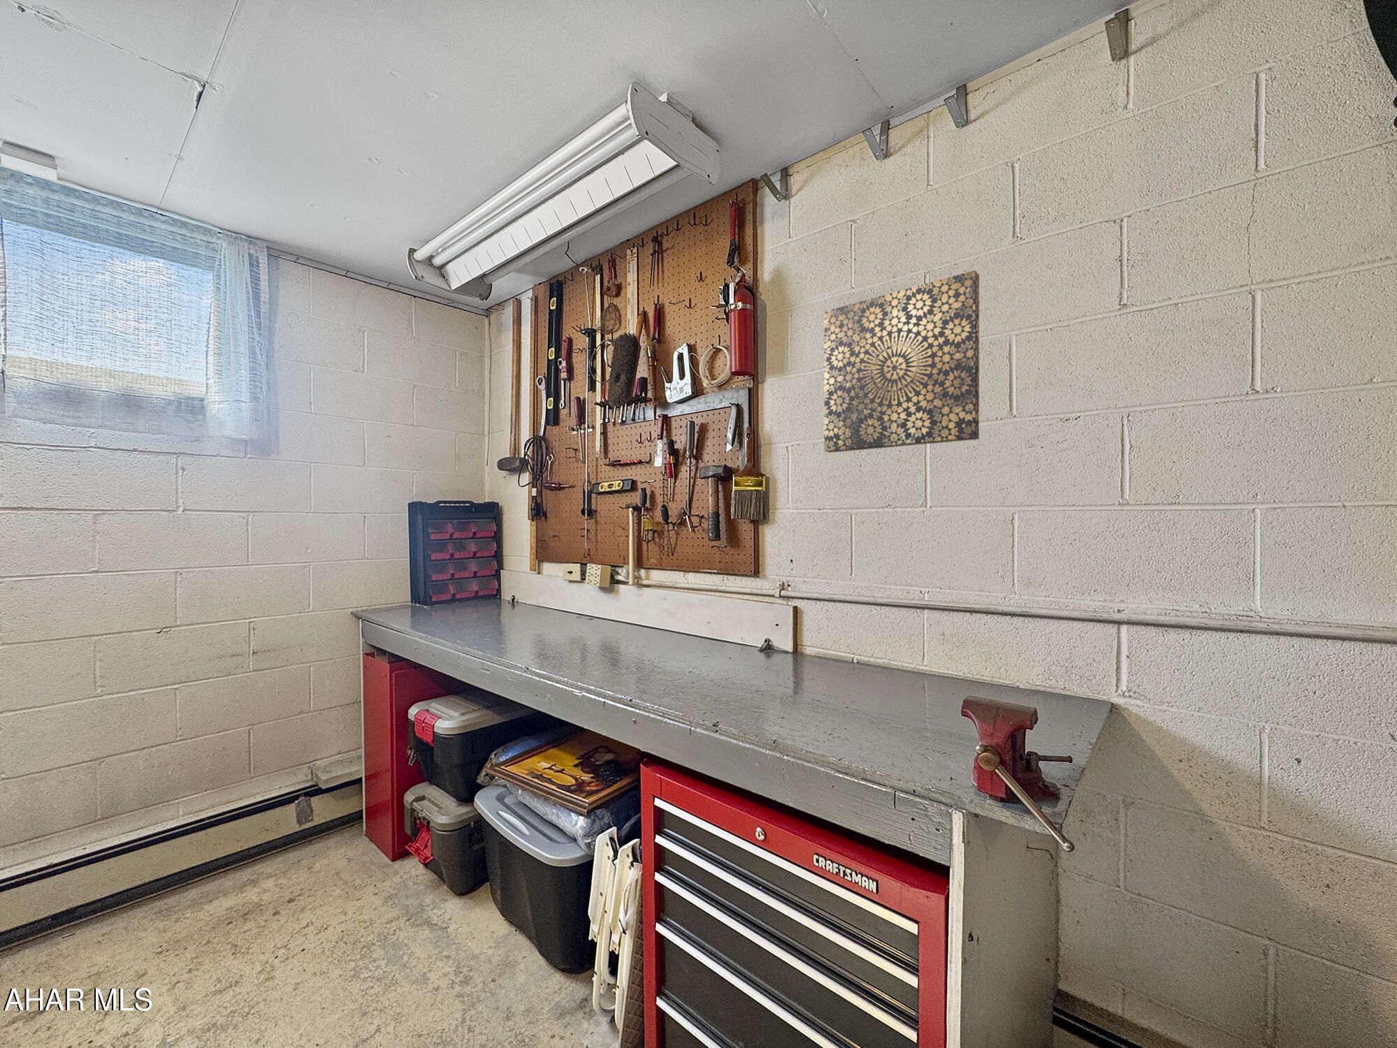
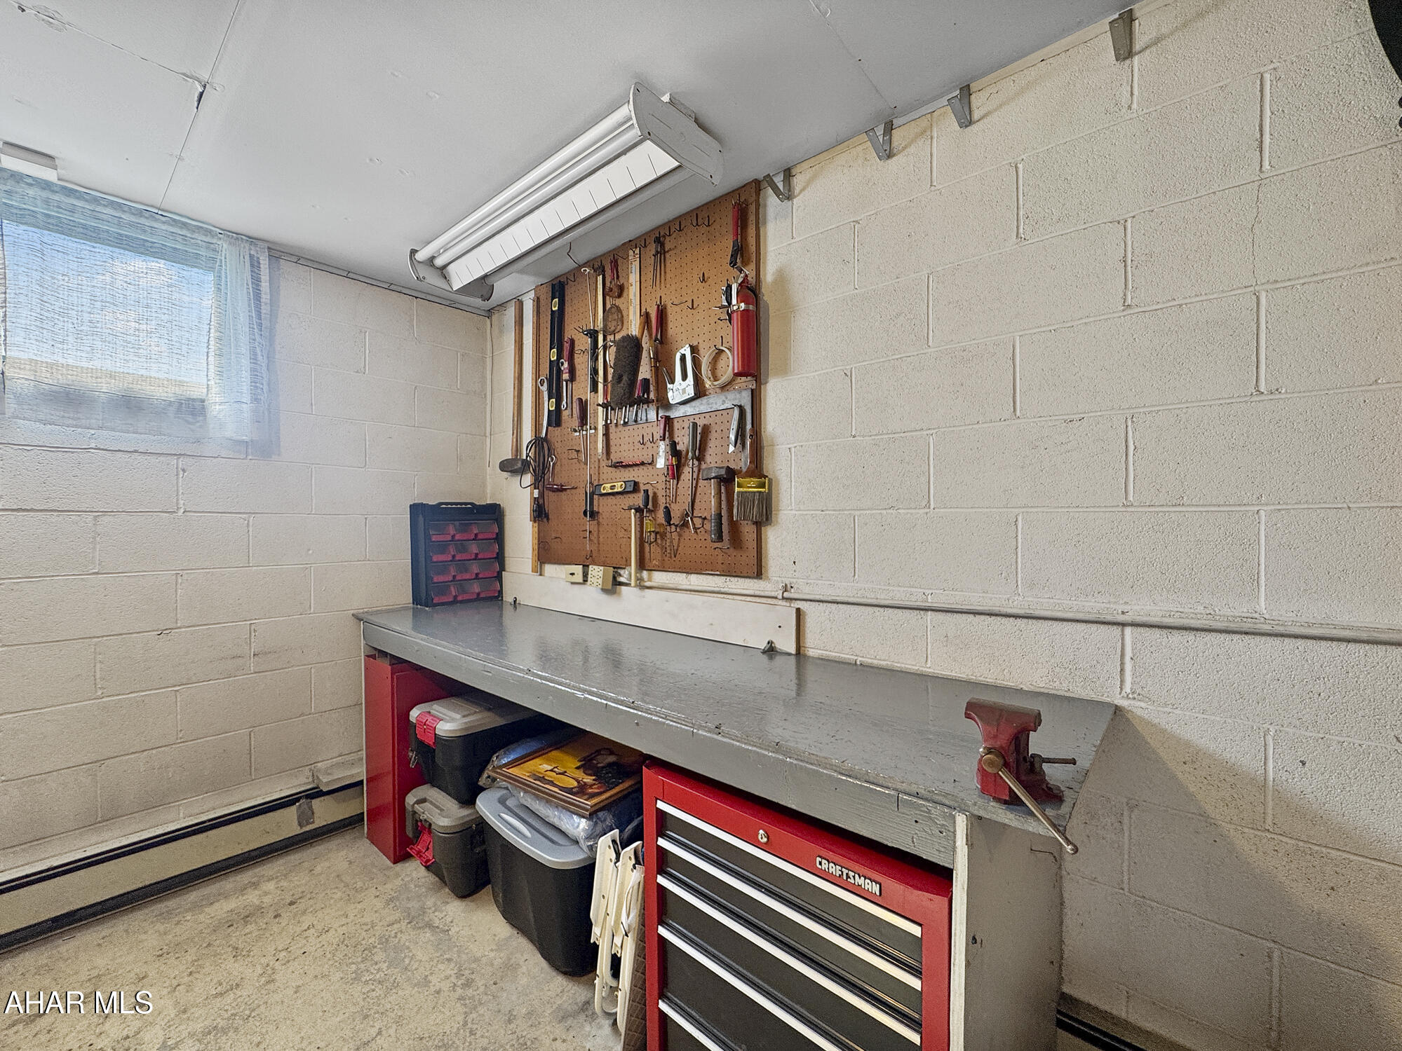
- wall art [823,270,980,454]
